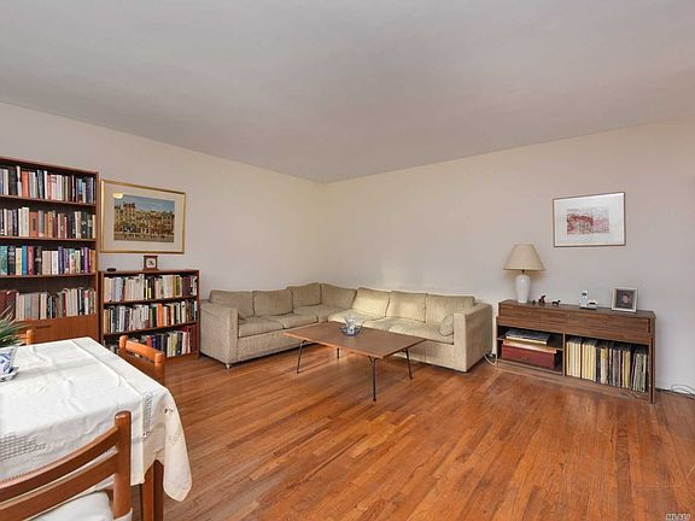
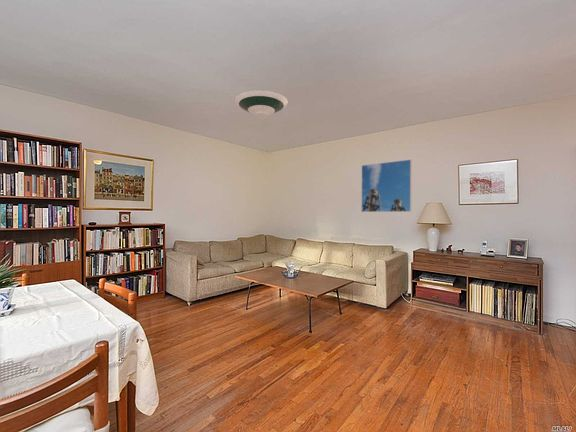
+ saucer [234,89,289,117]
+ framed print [360,159,412,213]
